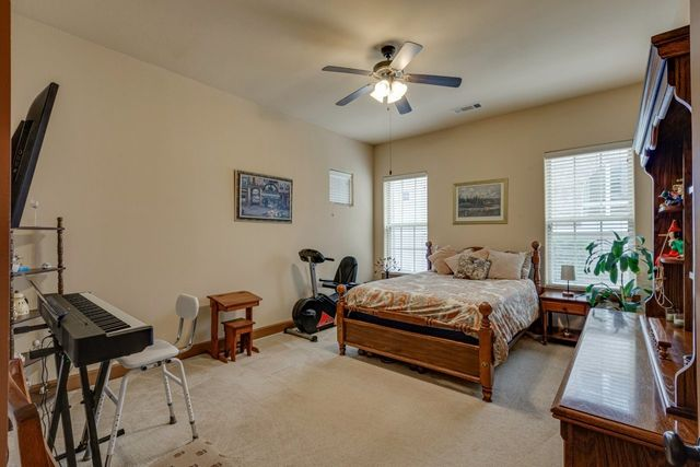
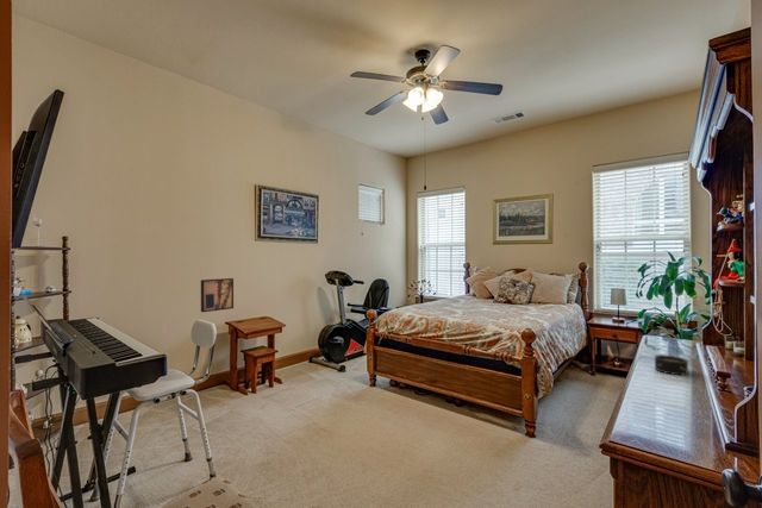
+ wall art [200,277,235,313]
+ alarm clock [654,353,689,376]
